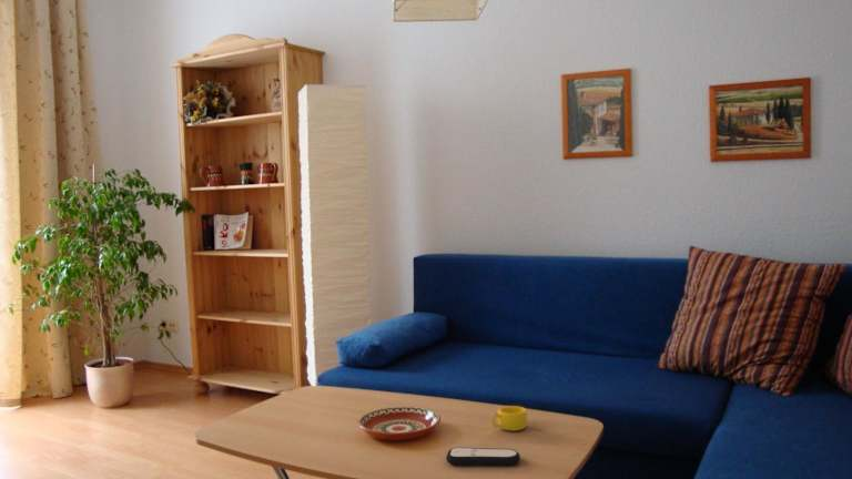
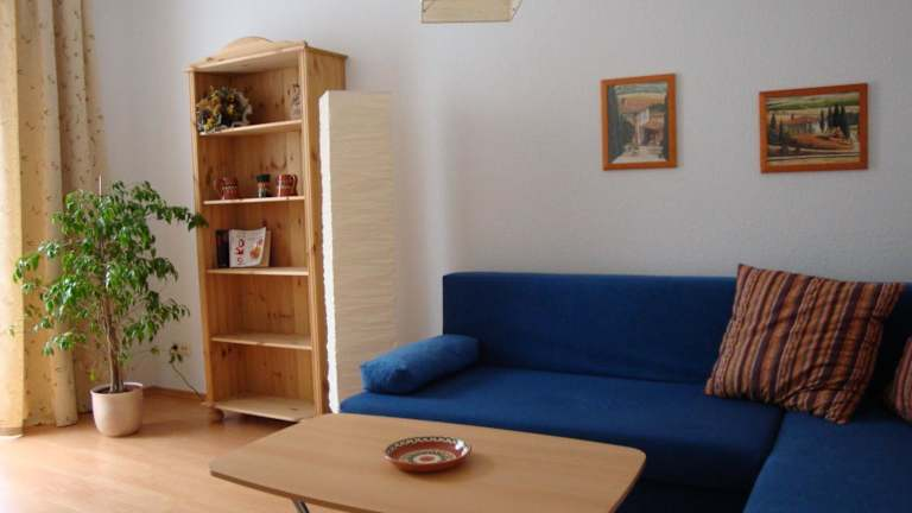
- remote control [445,446,521,467]
- cup [490,405,528,432]
